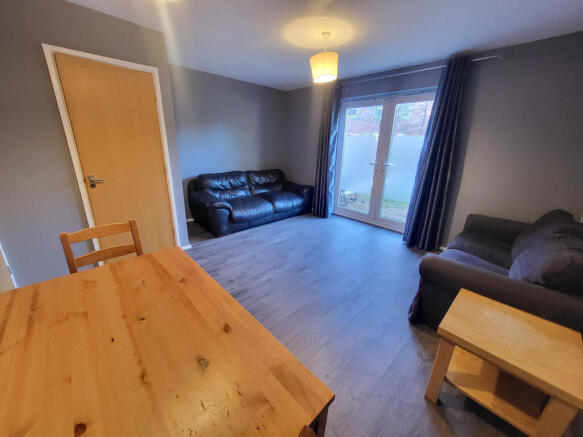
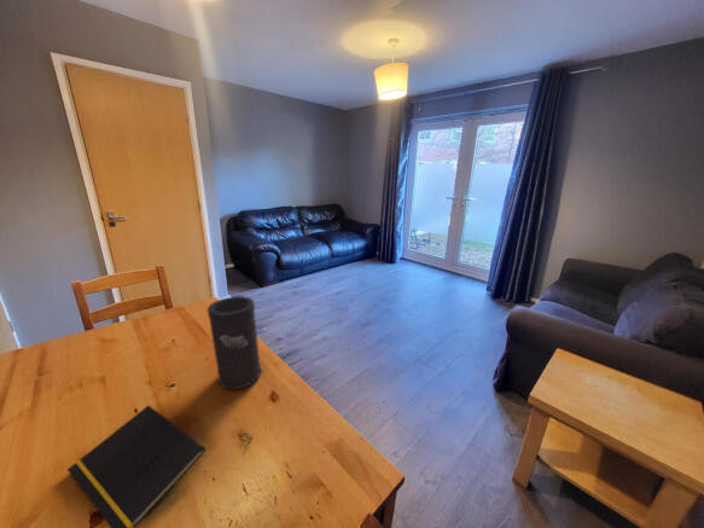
+ speaker [206,295,262,390]
+ notepad [66,405,206,528]
